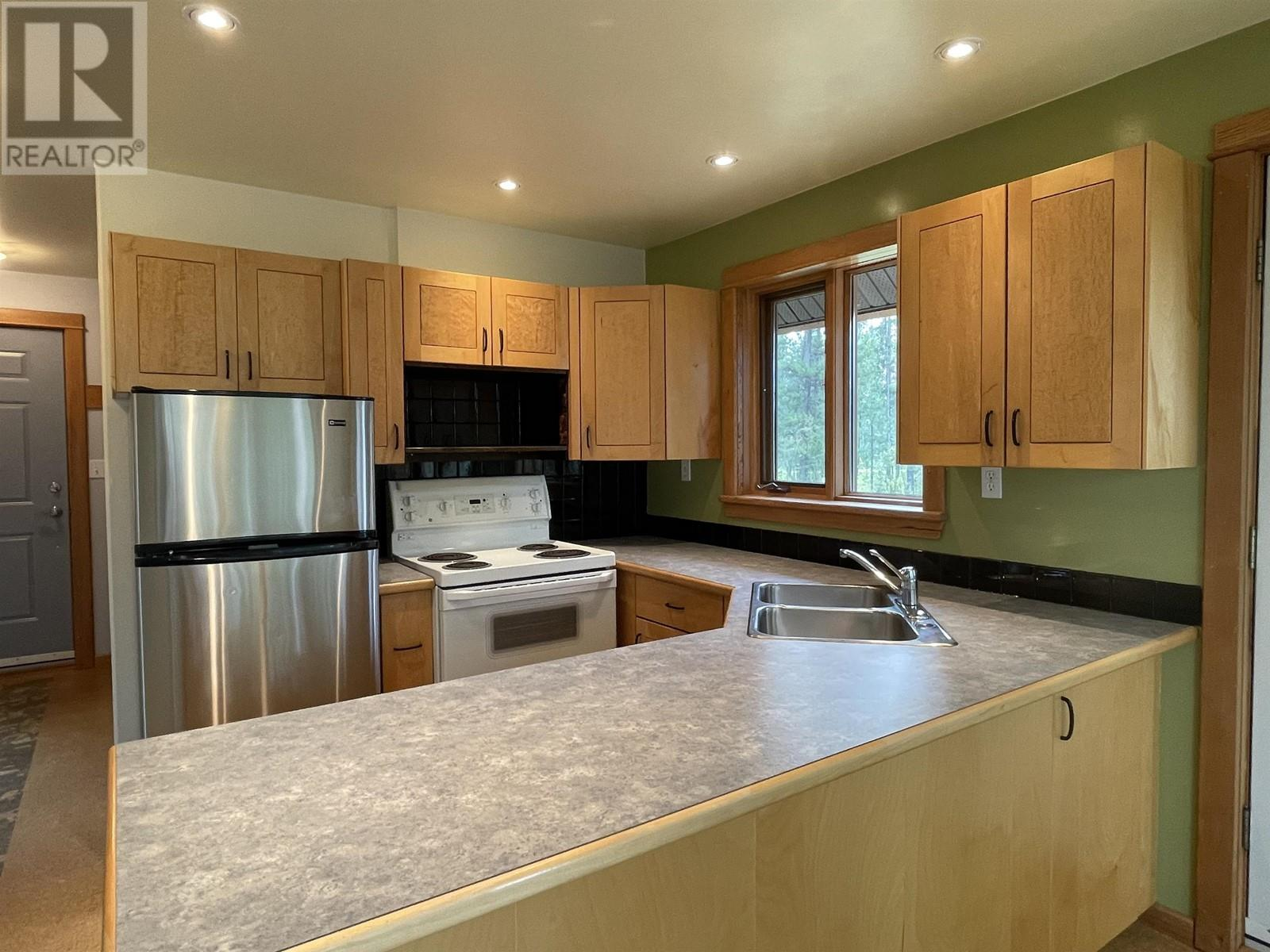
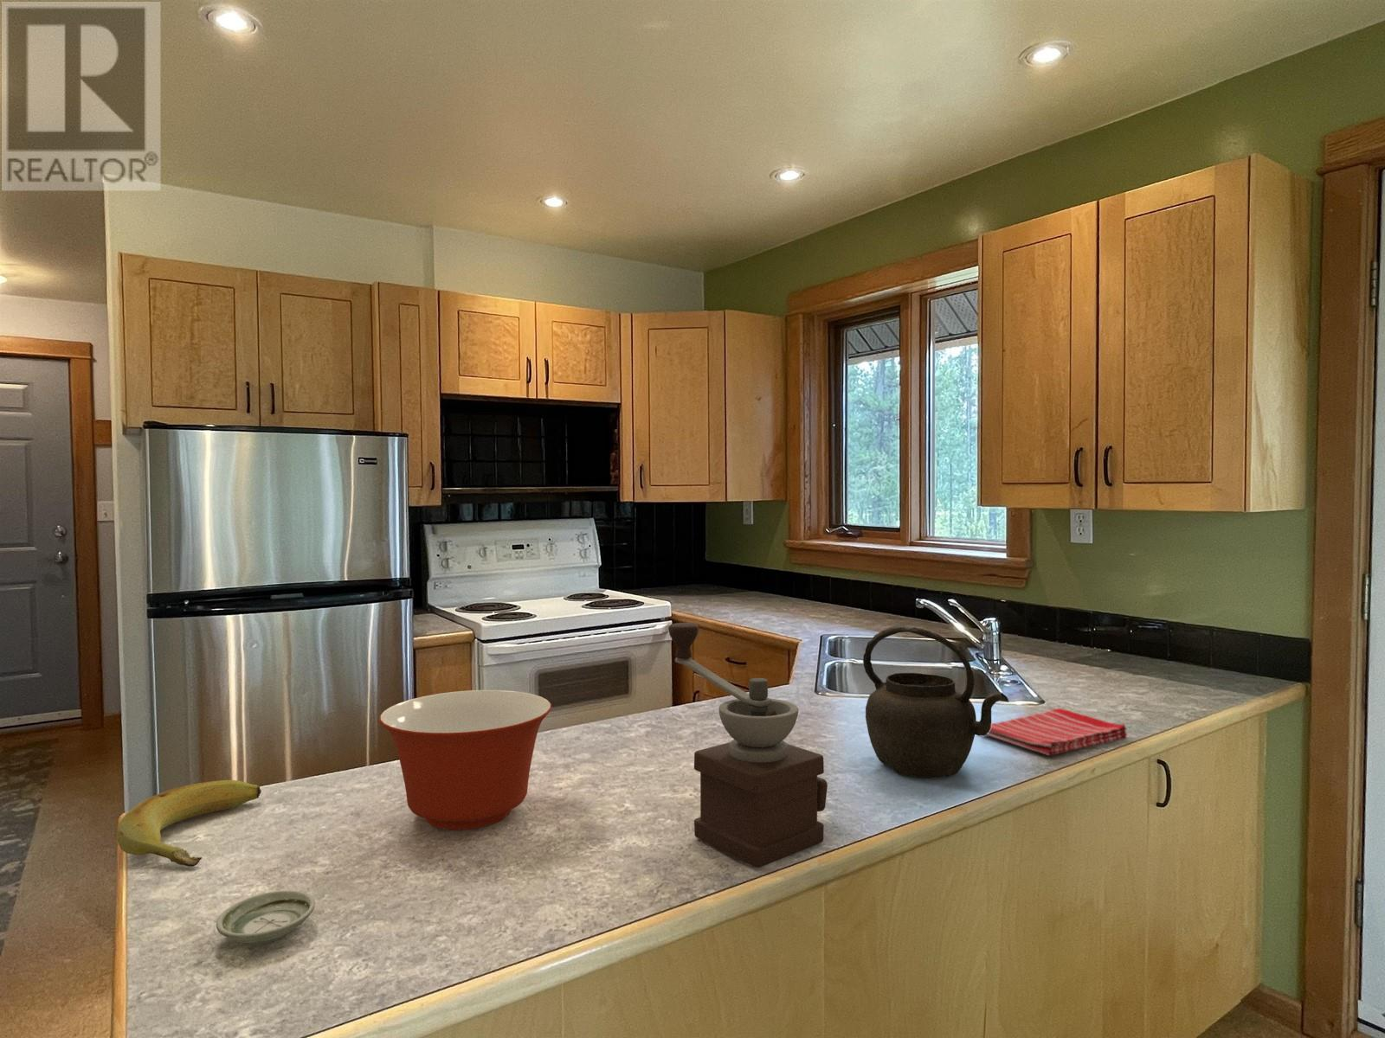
+ dish towel [985,708,1128,757]
+ banana [116,780,263,868]
+ saucer [216,890,316,944]
+ kettle [863,626,1010,780]
+ mixing bowl [378,689,552,831]
+ coffee grinder [667,621,829,869]
